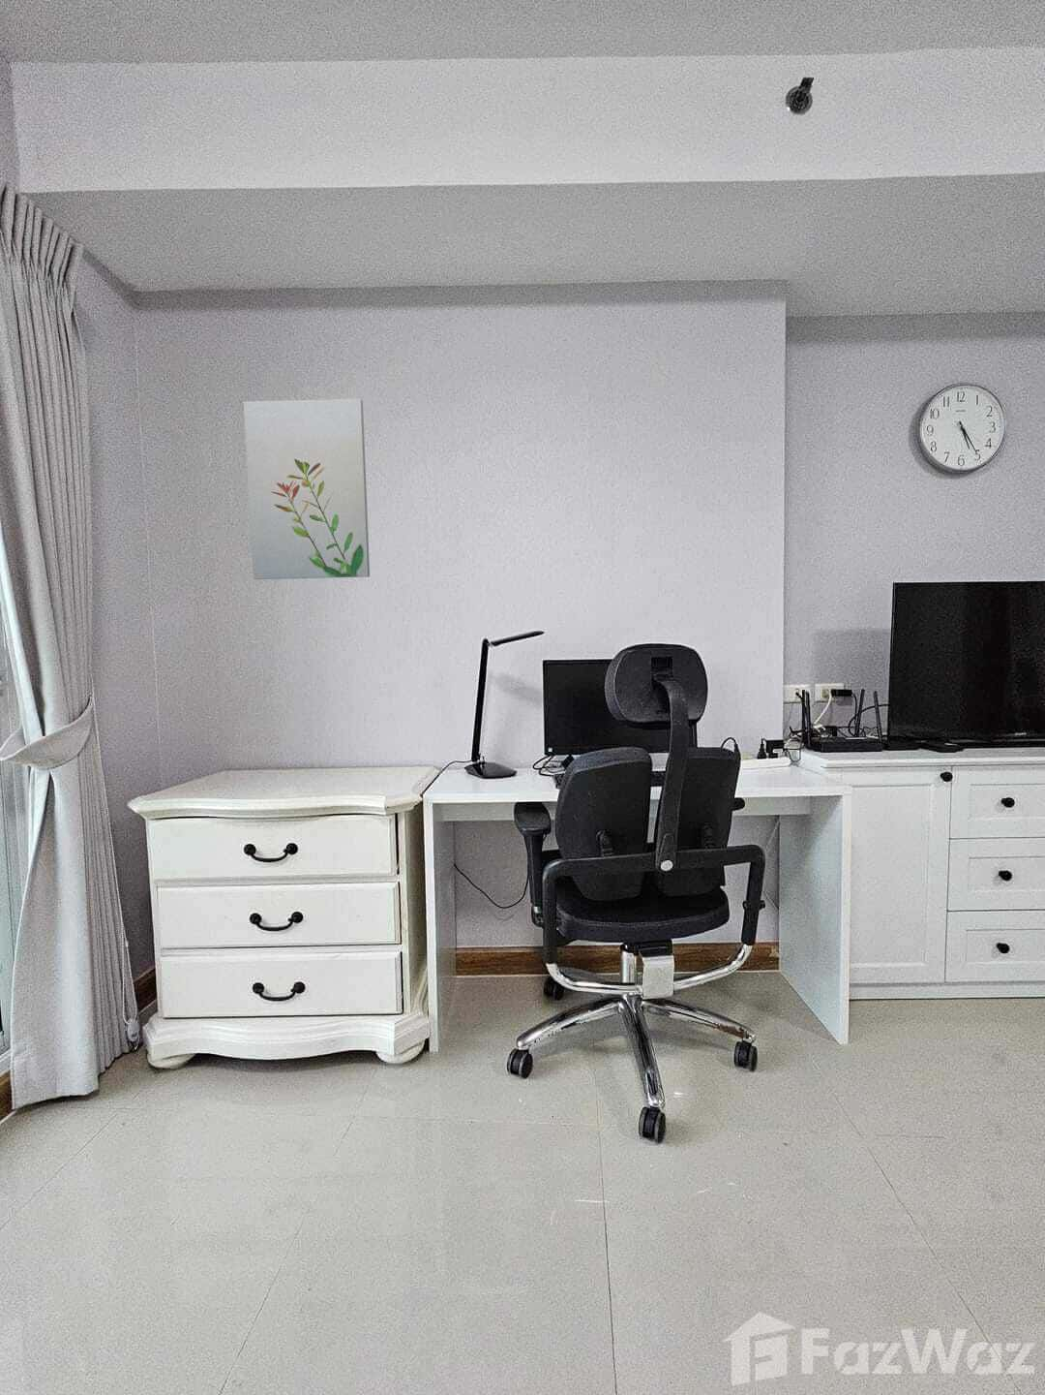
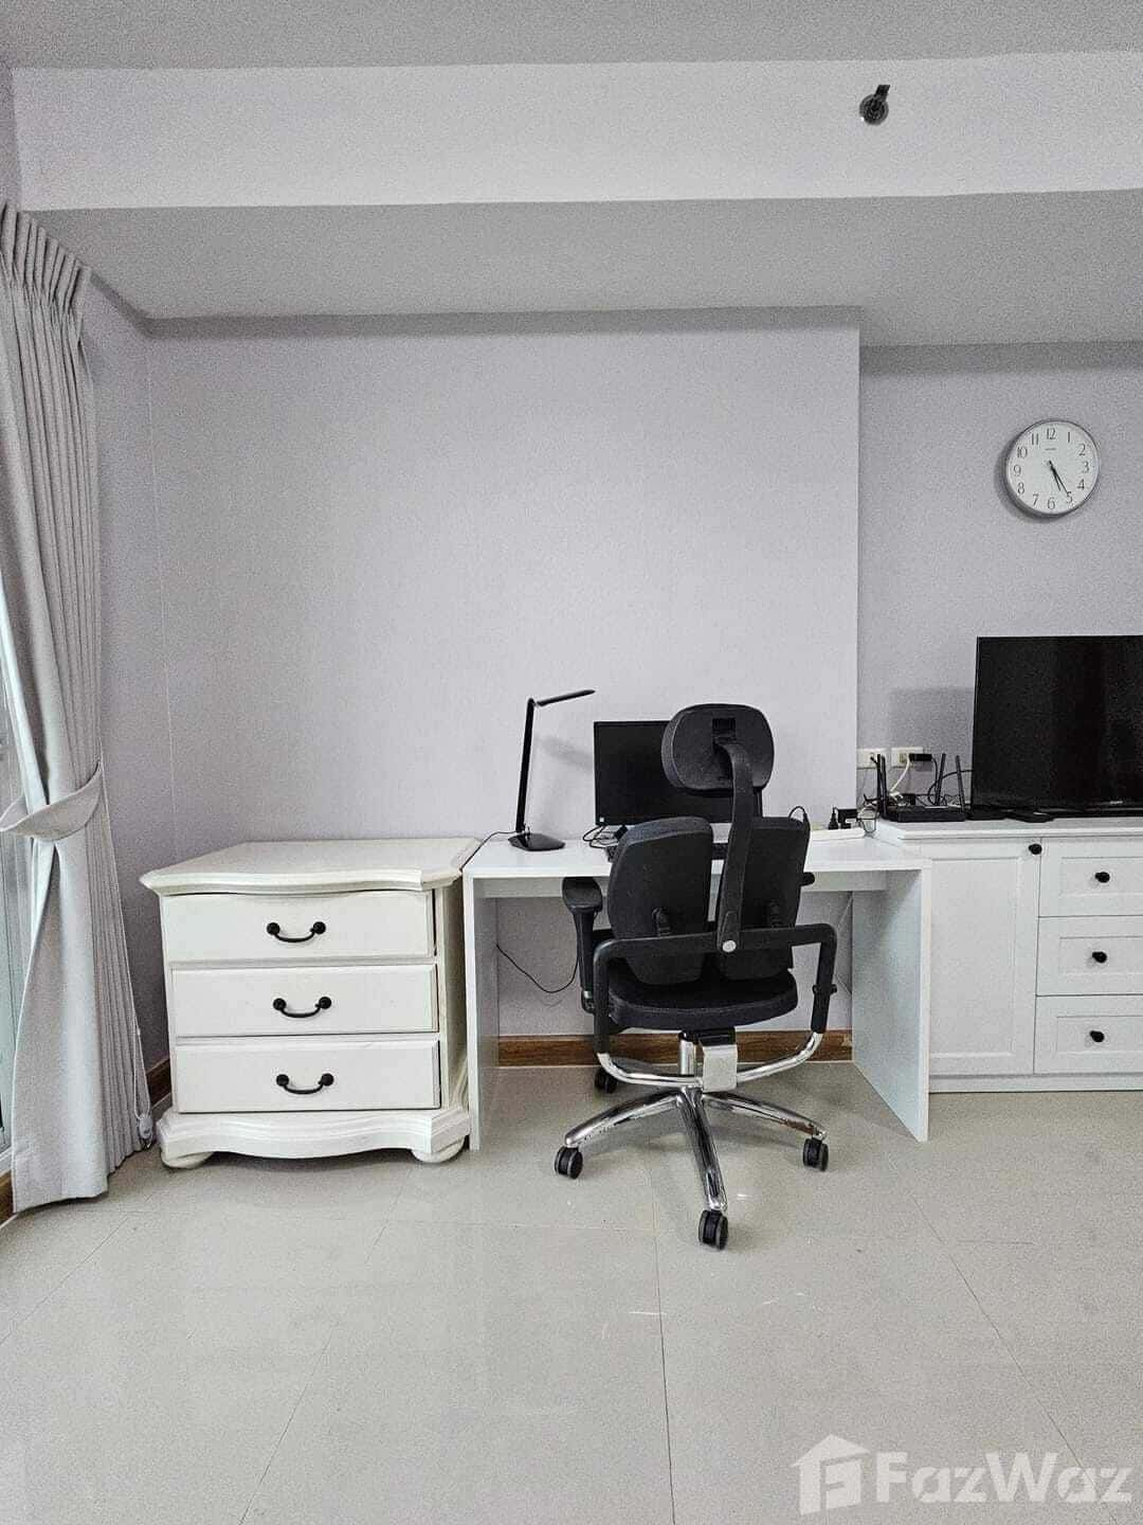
- wall art [243,398,371,580]
